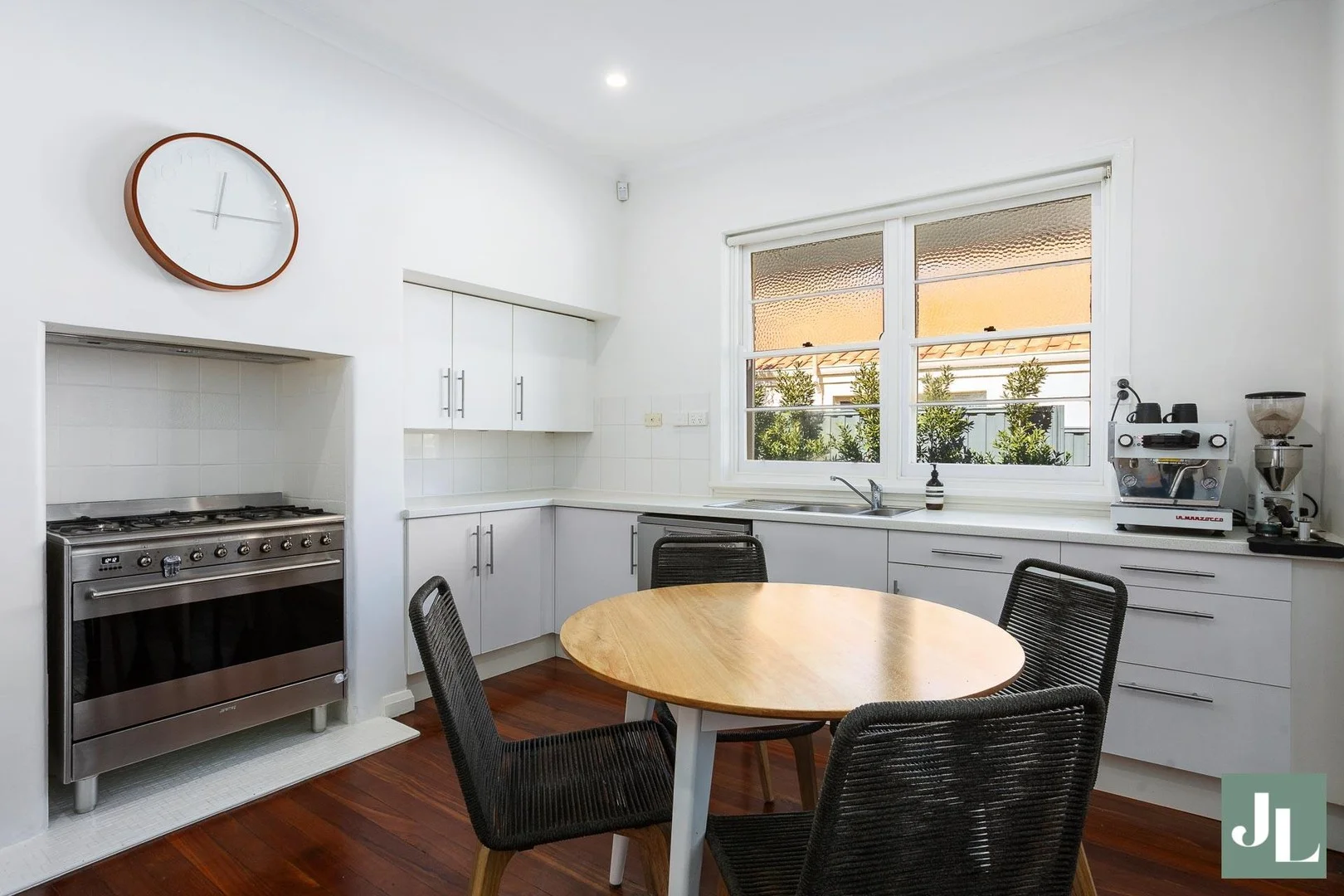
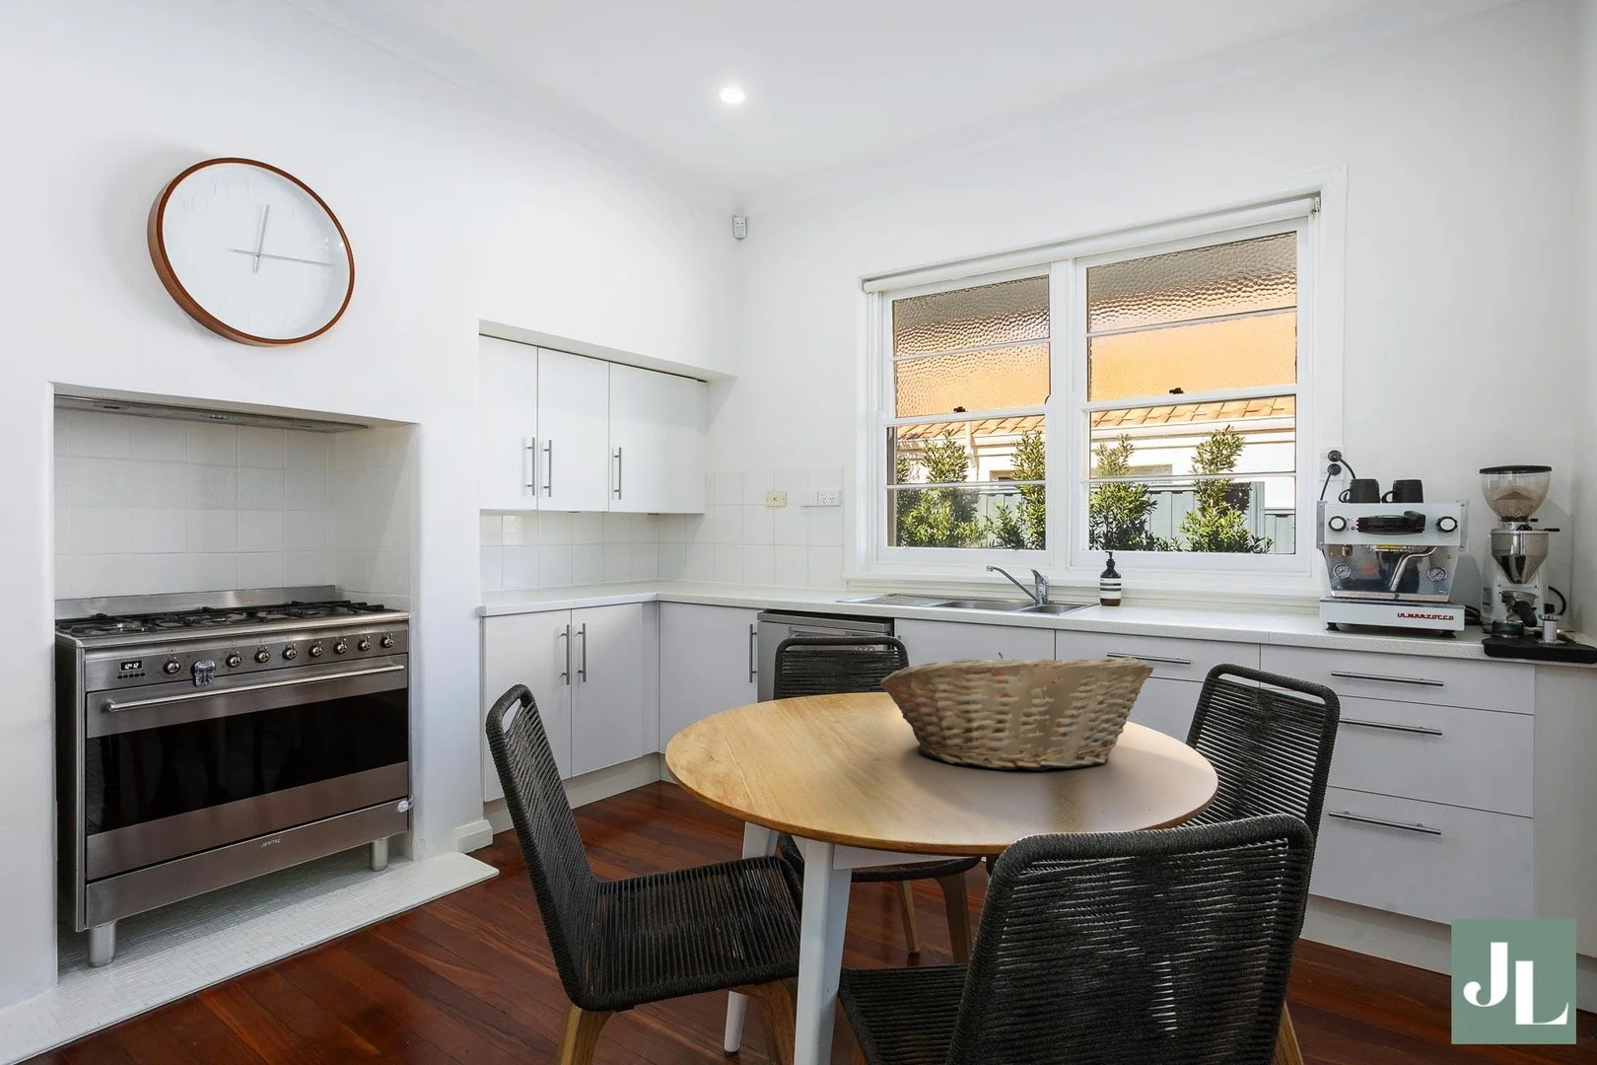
+ fruit basket [879,651,1155,773]
